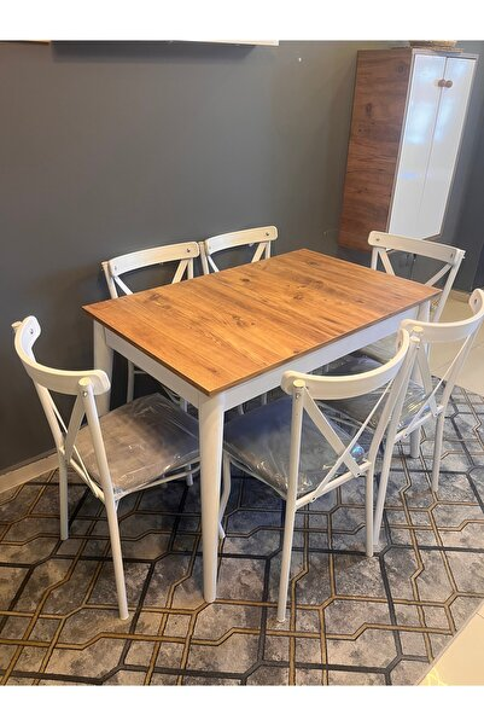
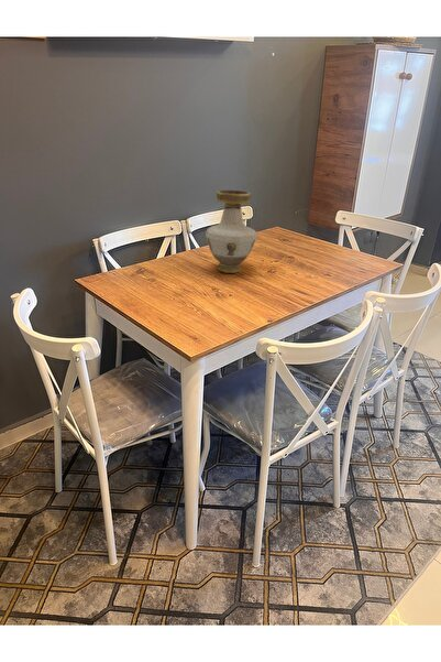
+ vase [205,189,257,274]
